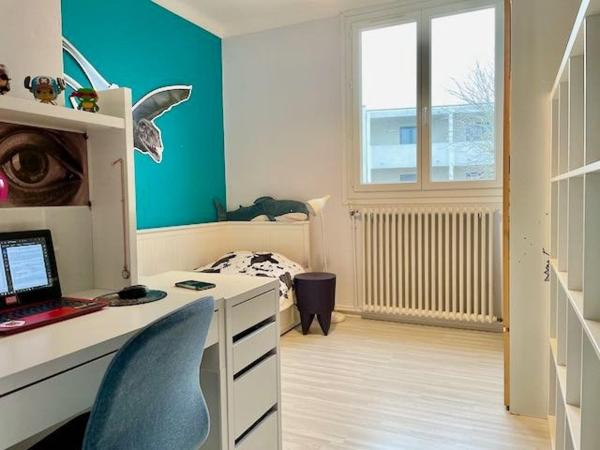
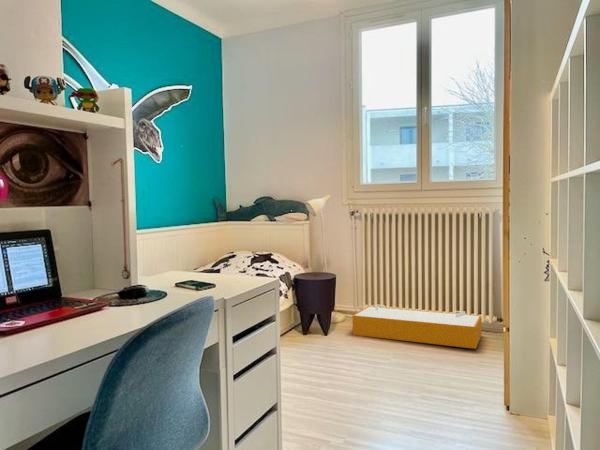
+ storage bin [351,303,482,350]
